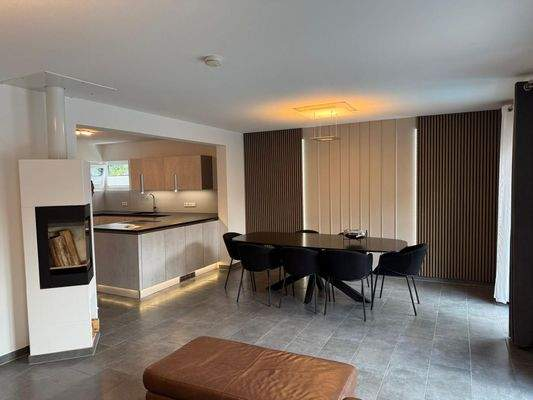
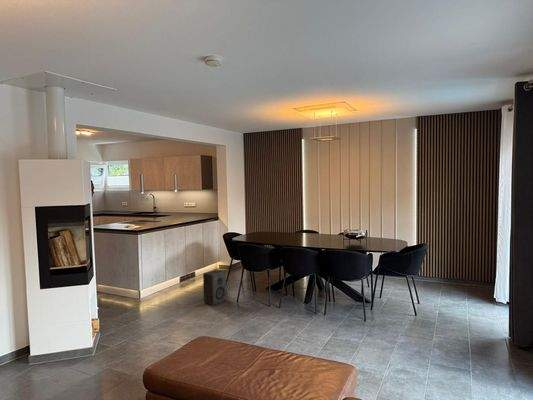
+ speaker [202,269,228,306]
